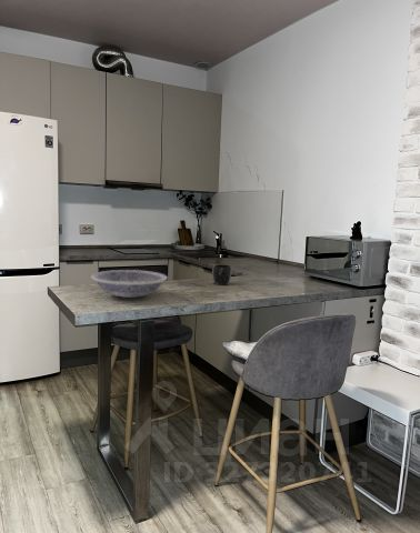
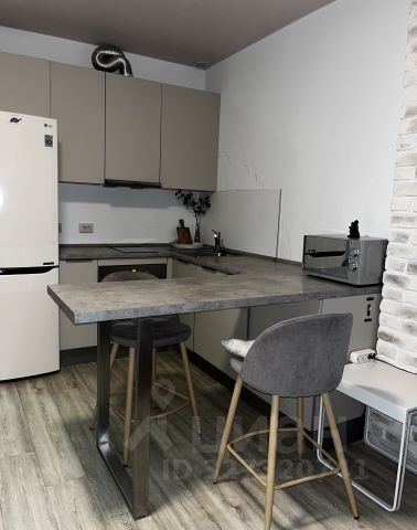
- mug [211,263,232,285]
- bowl [90,269,169,299]
